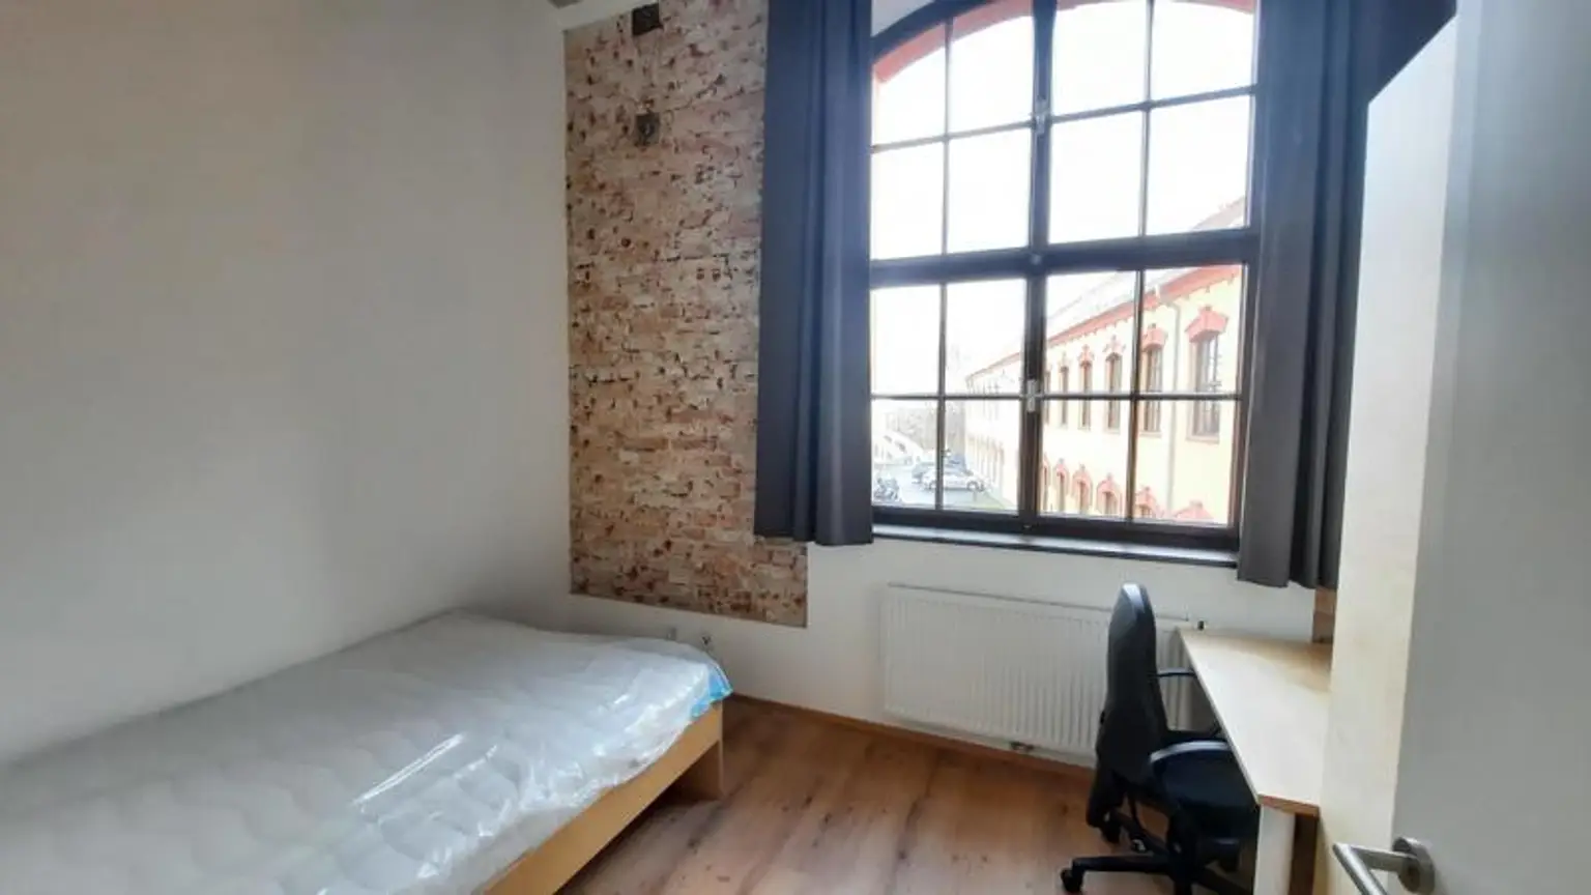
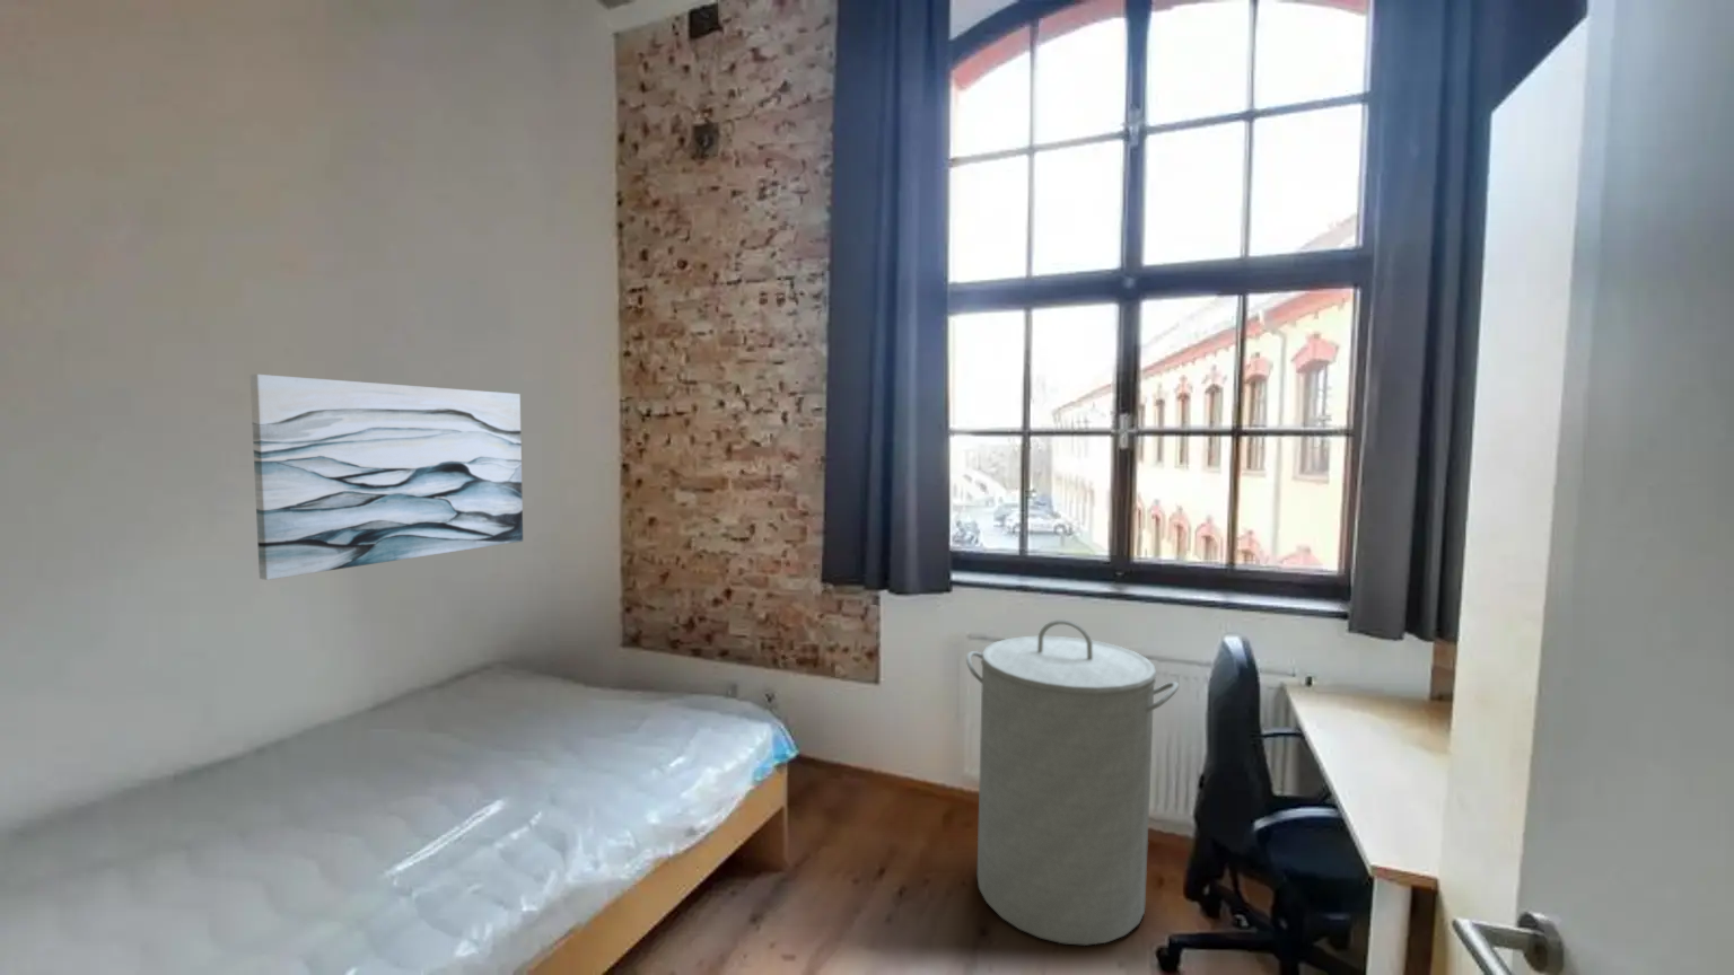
+ wall art [249,374,524,581]
+ laundry hamper [965,618,1180,946]
